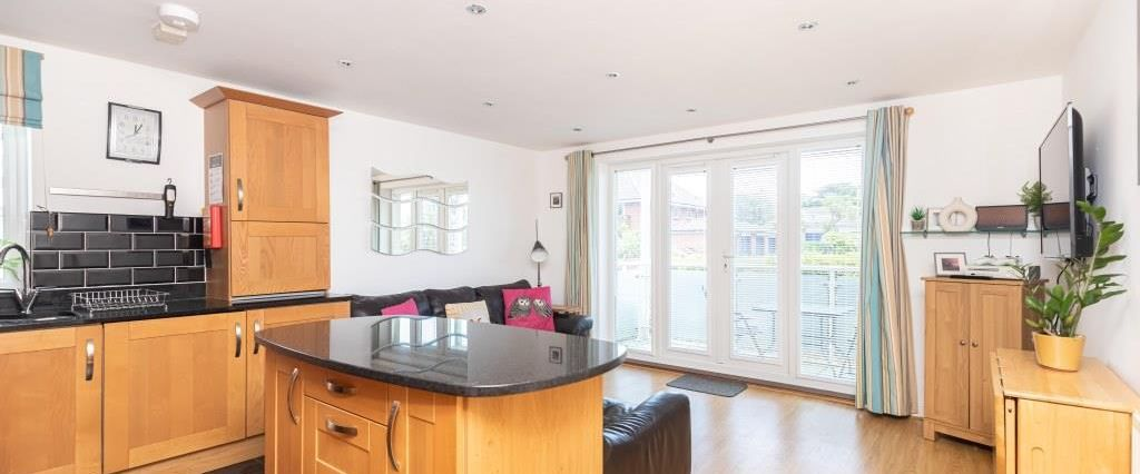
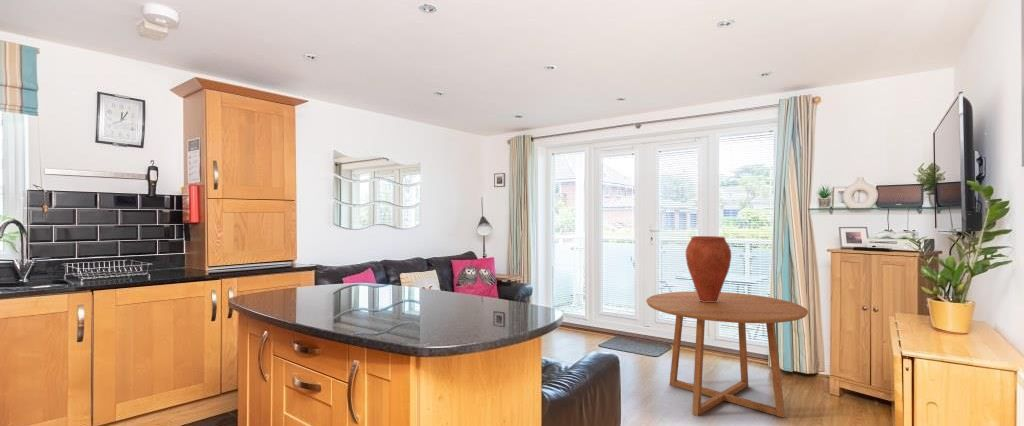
+ dining table [645,291,809,418]
+ vase [685,235,732,302]
